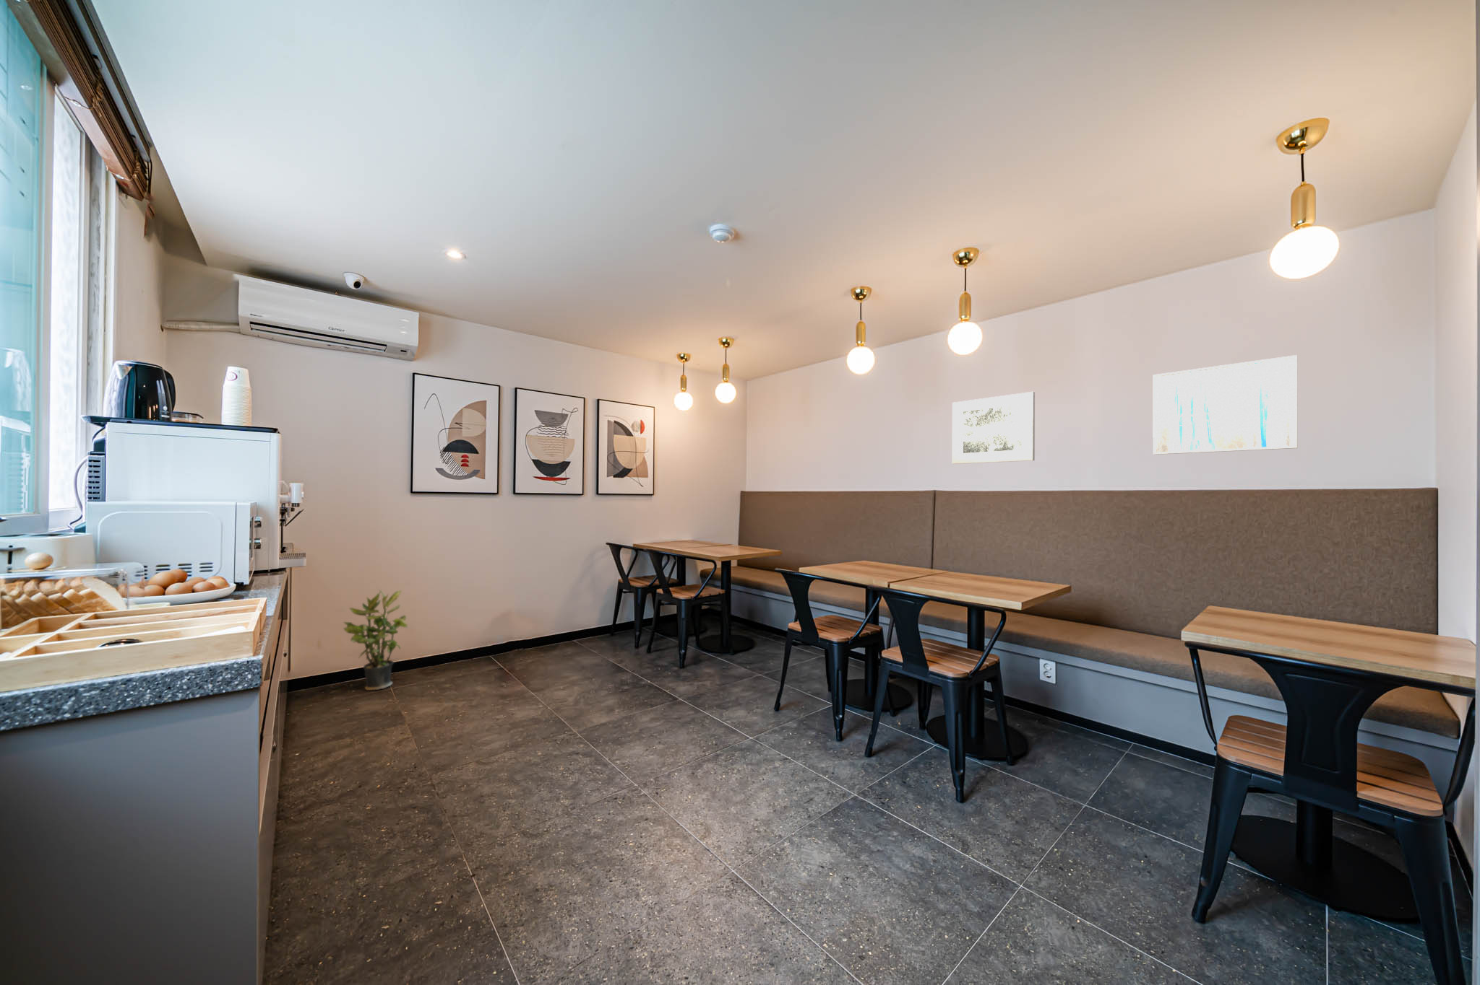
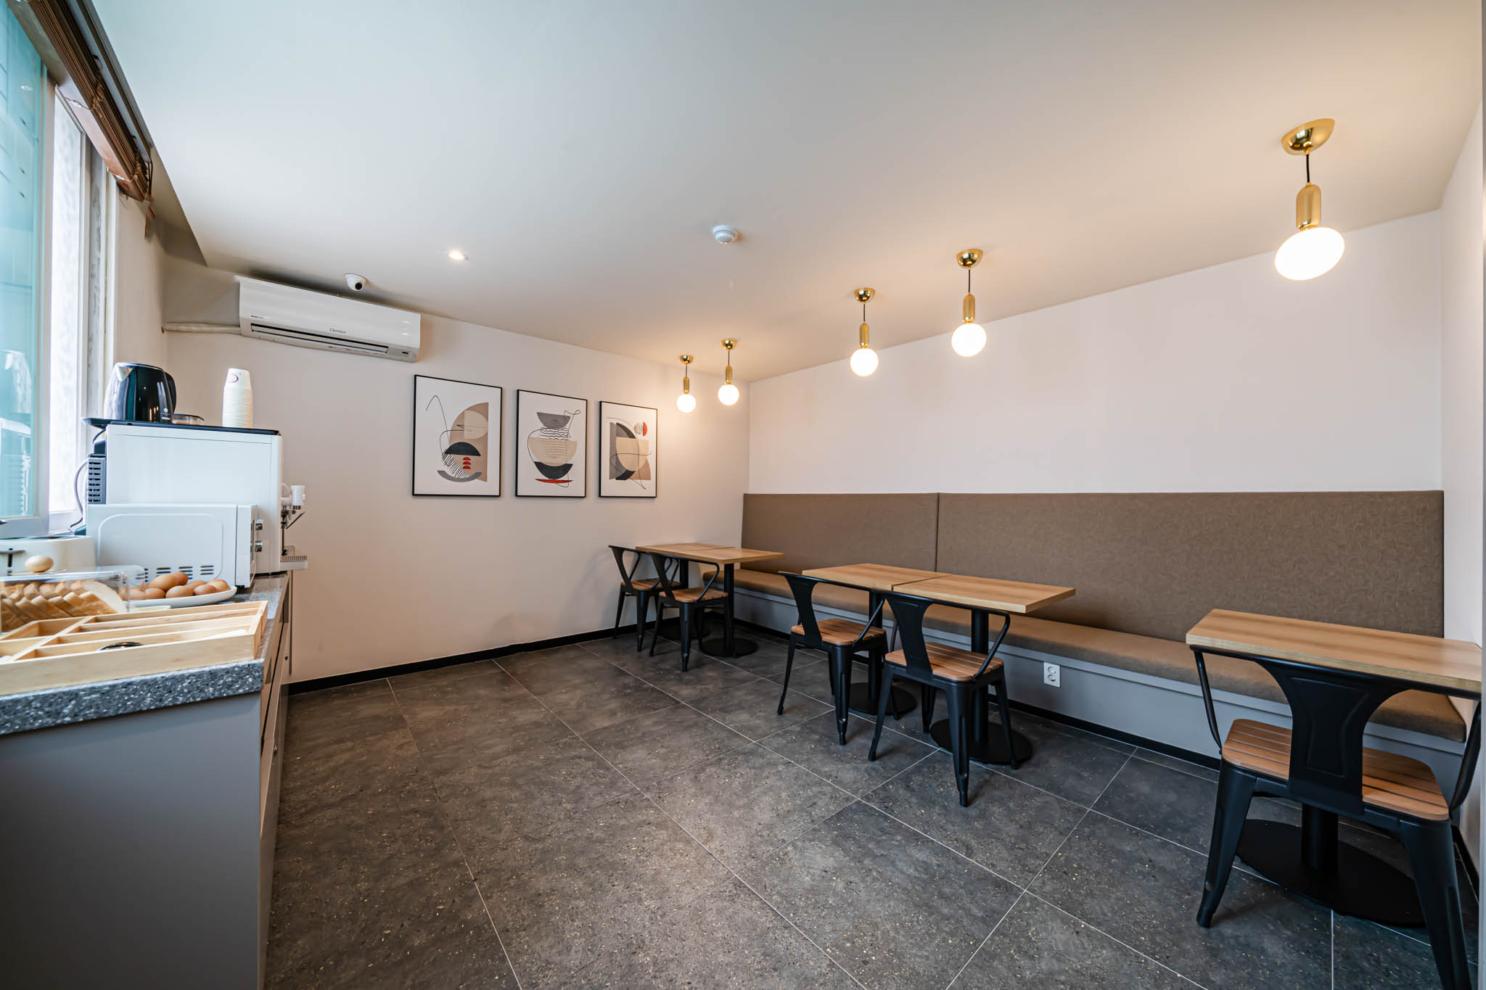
- potted plant [342,589,408,691]
- wall art [1152,354,1298,455]
- wall art [952,391,1035,465]
